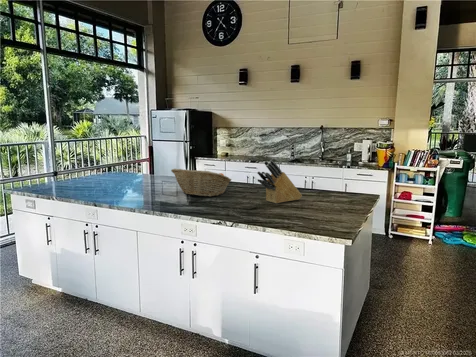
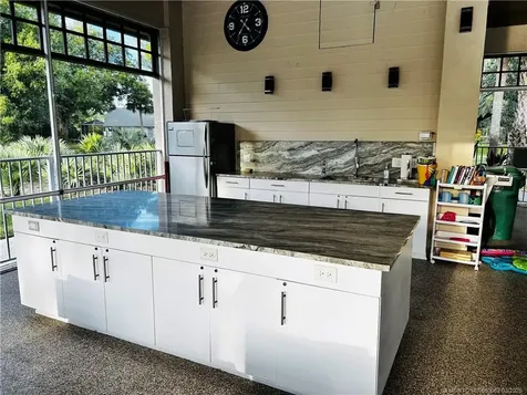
- knife block [256,159,303,204]
- fruit basket [170,168,233,197]
